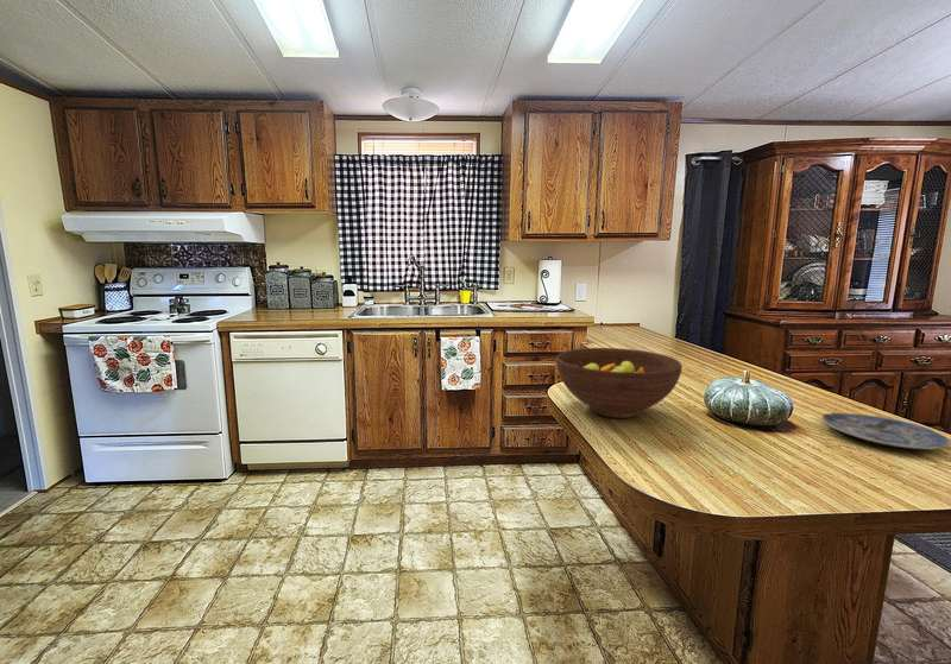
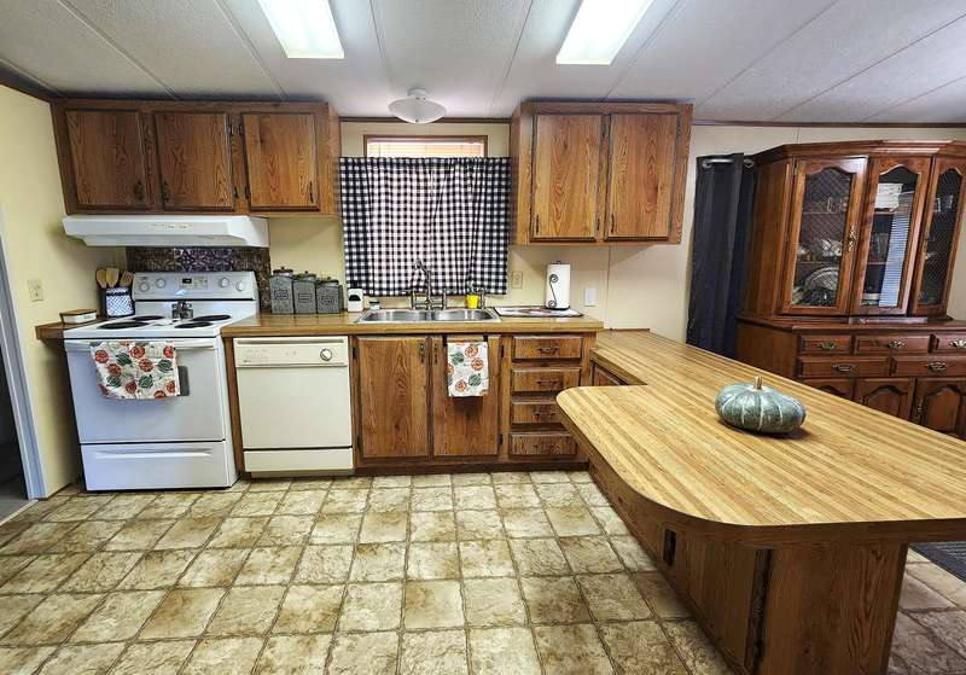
- fruit bowl [555,347,684,419]
- plate [821,412,951,450]
